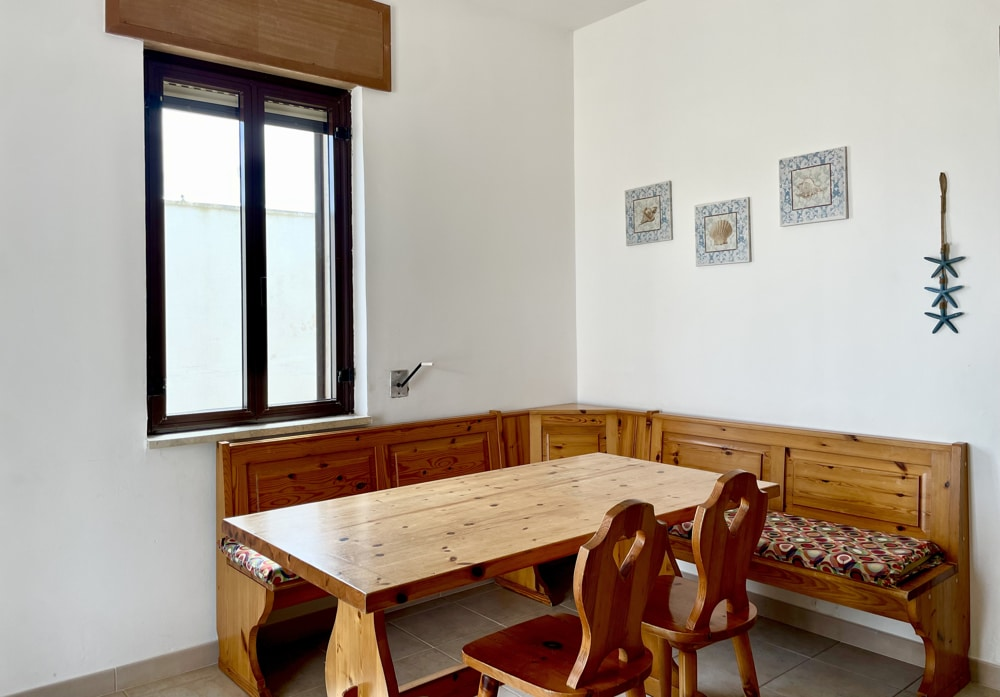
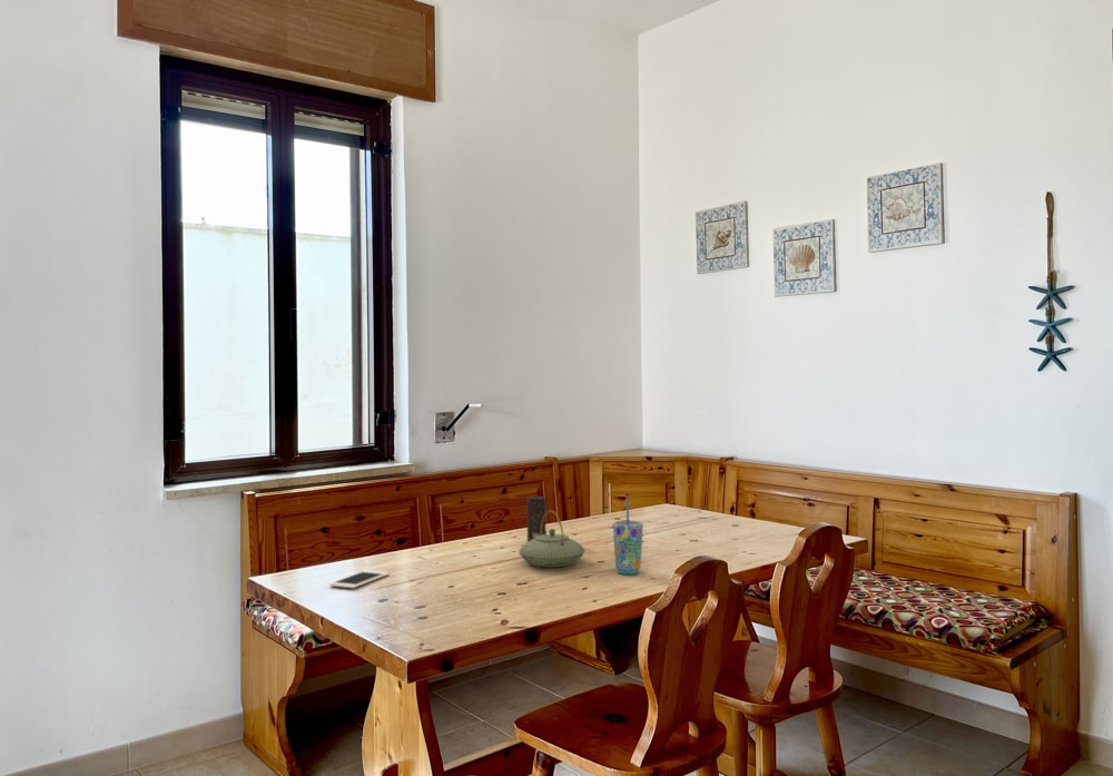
+ candle [525,495,548,542]
+ cup [612,498,644,576]
+ cell phone [328,569,391,589]
+ teapot [518,509,587,569]
